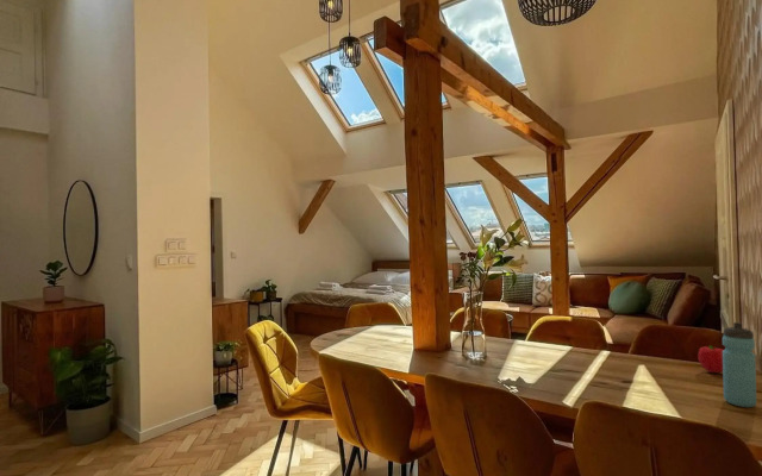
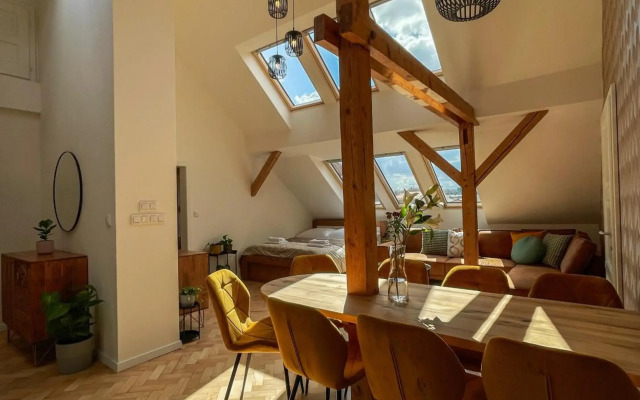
- water bottle [722,321,757,408]
- fruit [697,344,724,374]
